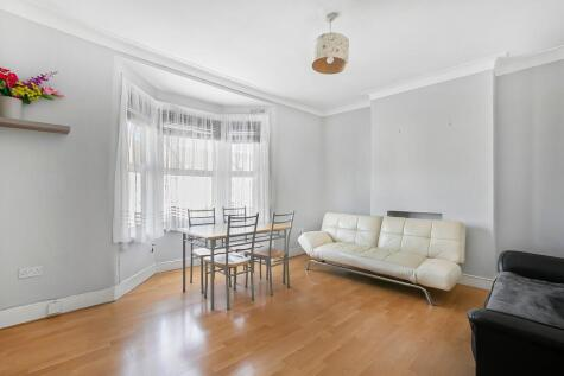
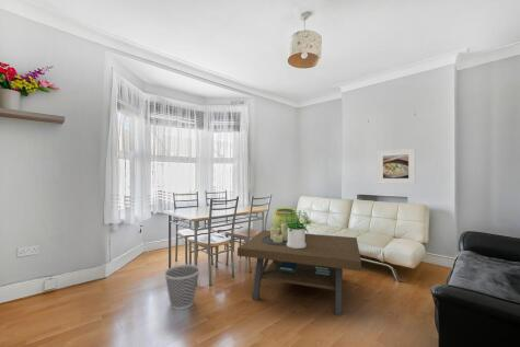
+ decorative container [271,206,300,234]
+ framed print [377,148,416,185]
+ wastebasket [163,264,200,311]
+ coffee table [236,223,362,316]
+ potted plant [282,209,312,248]
